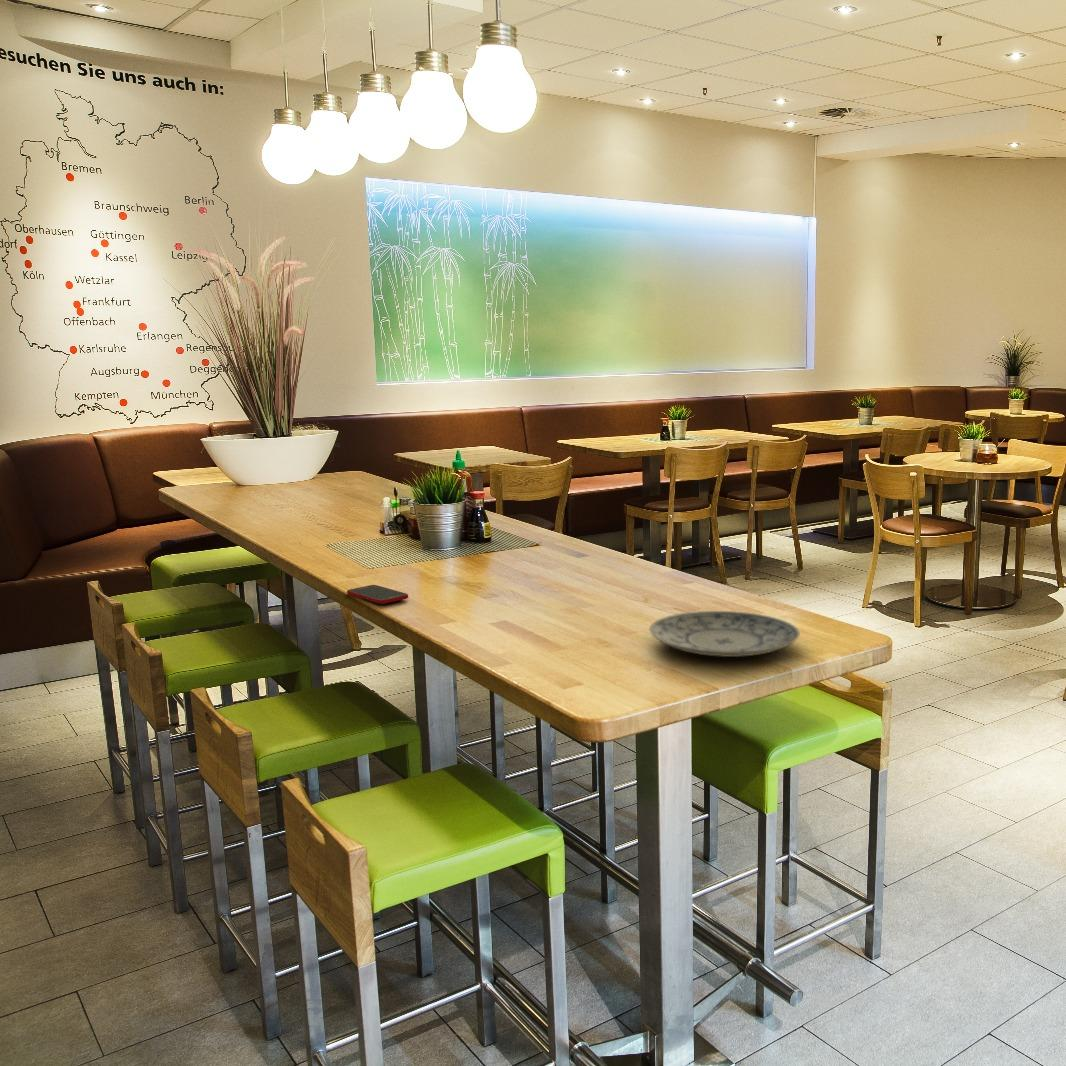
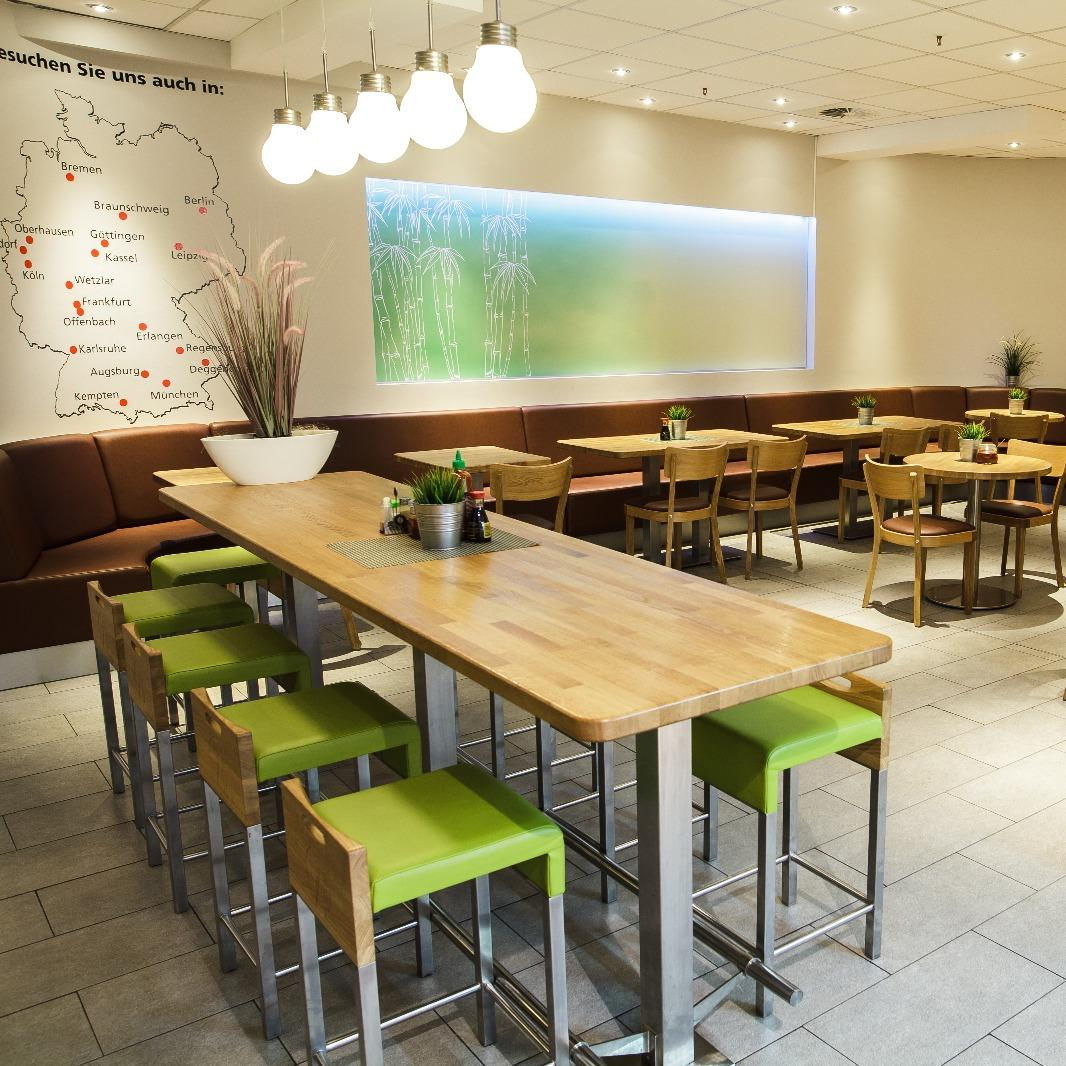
- cell phone [346,584,409,605]
- plate [649,610,801,658]
